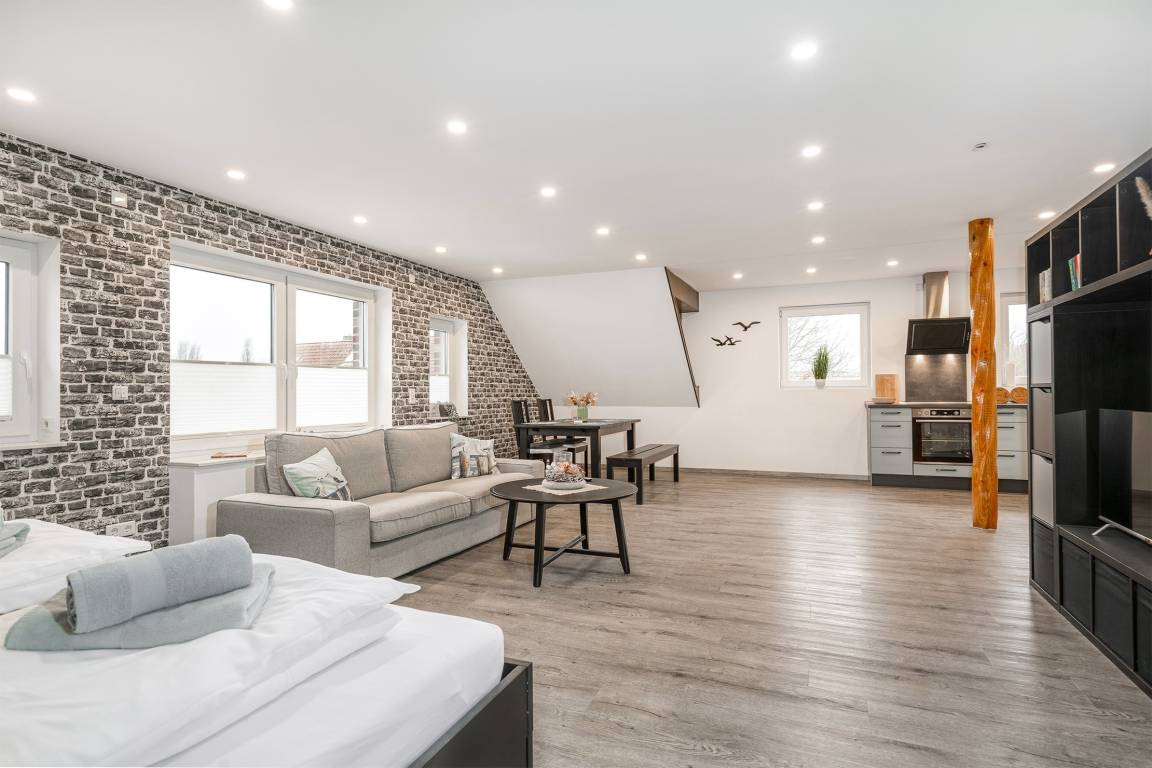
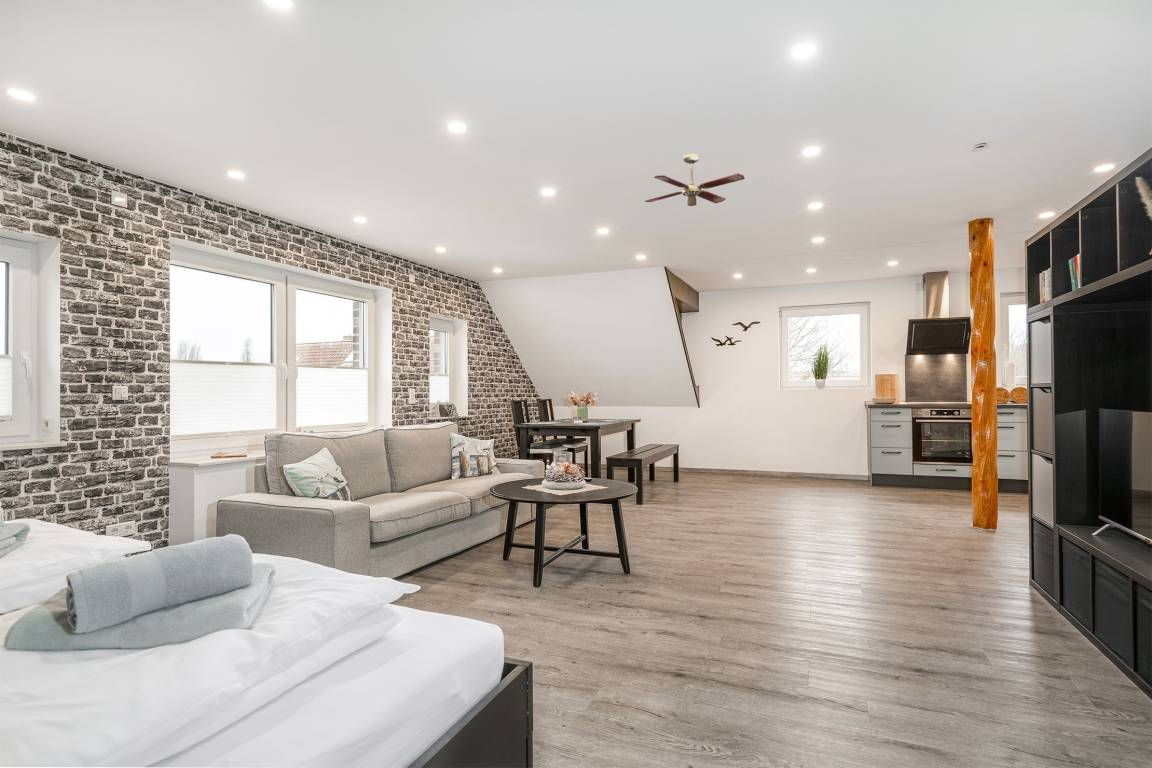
+ ceiling fan [644,153,746,207]
